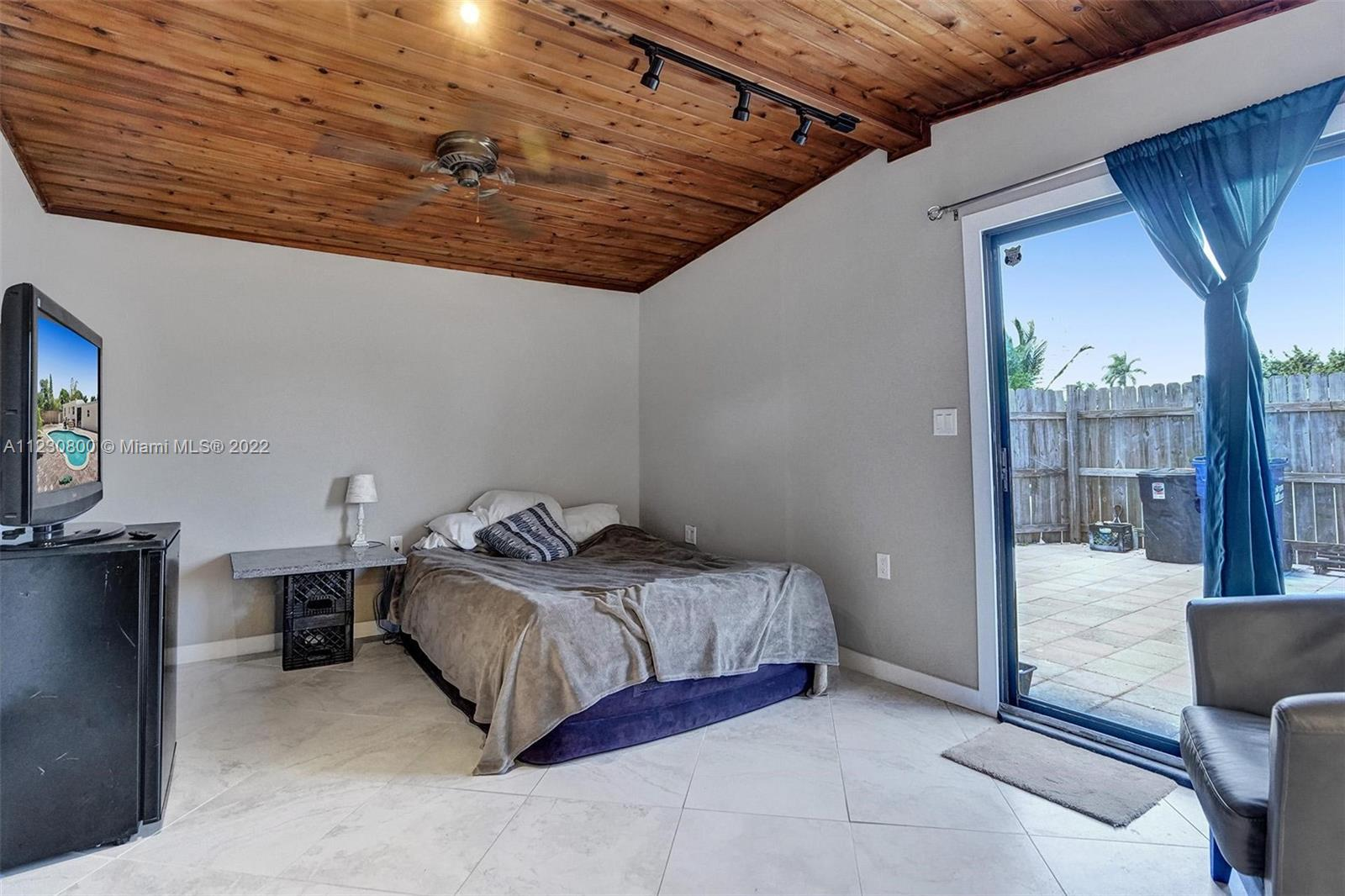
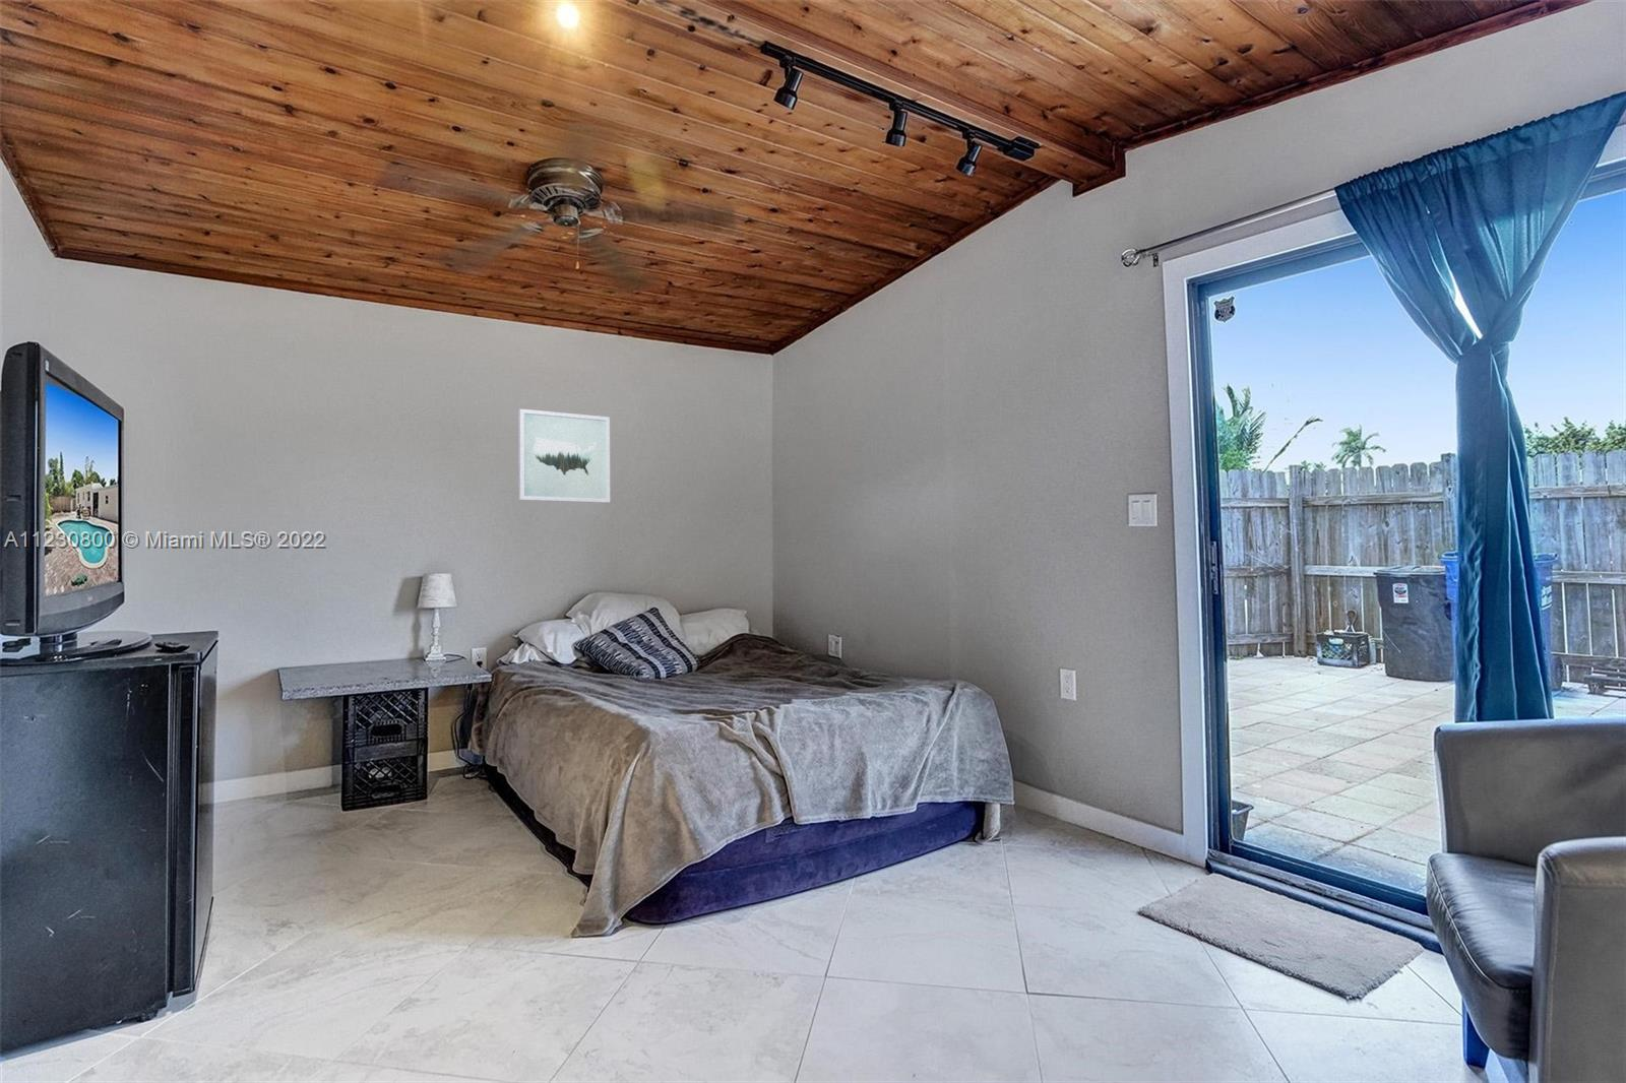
+ wall art [517,409,611,504]
